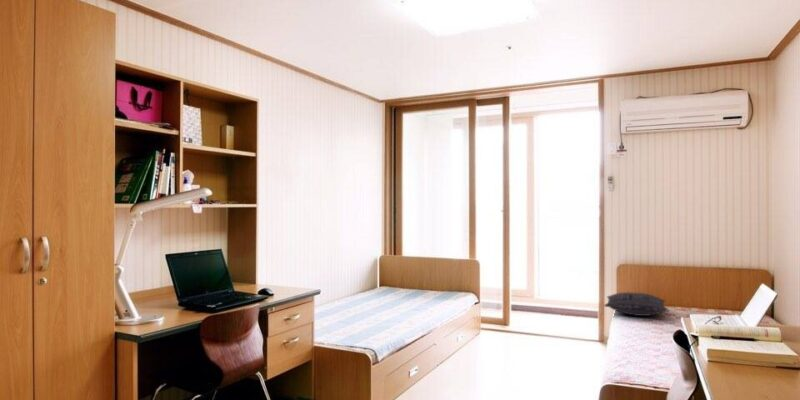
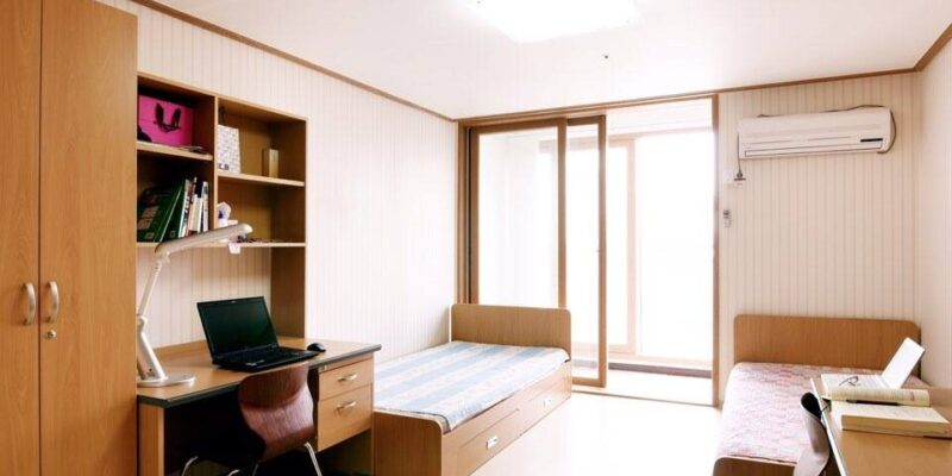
- pillow [603,291,670,317]
